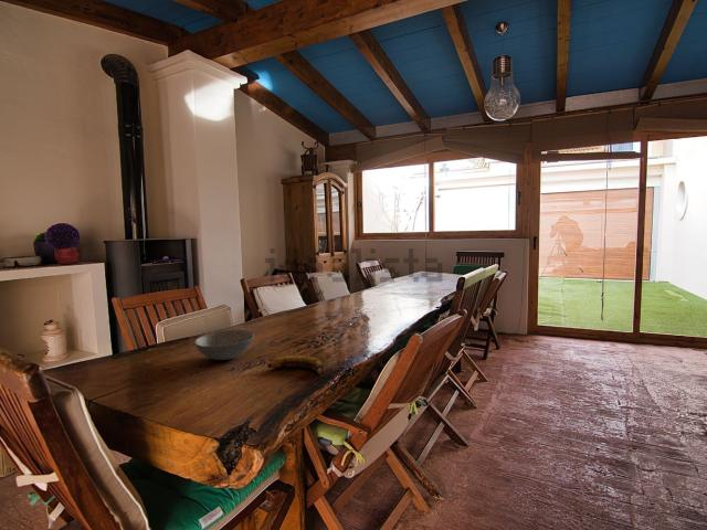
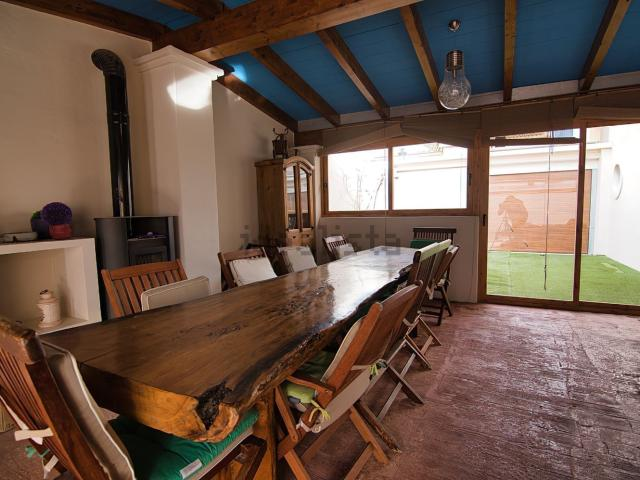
- soup bowl [193,329,255,361]
- banana [266,354,327,377]
